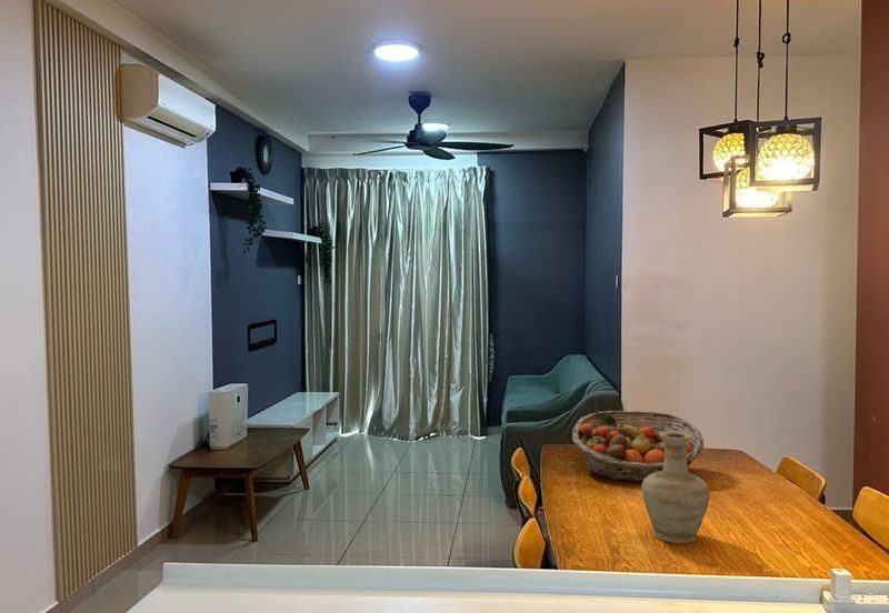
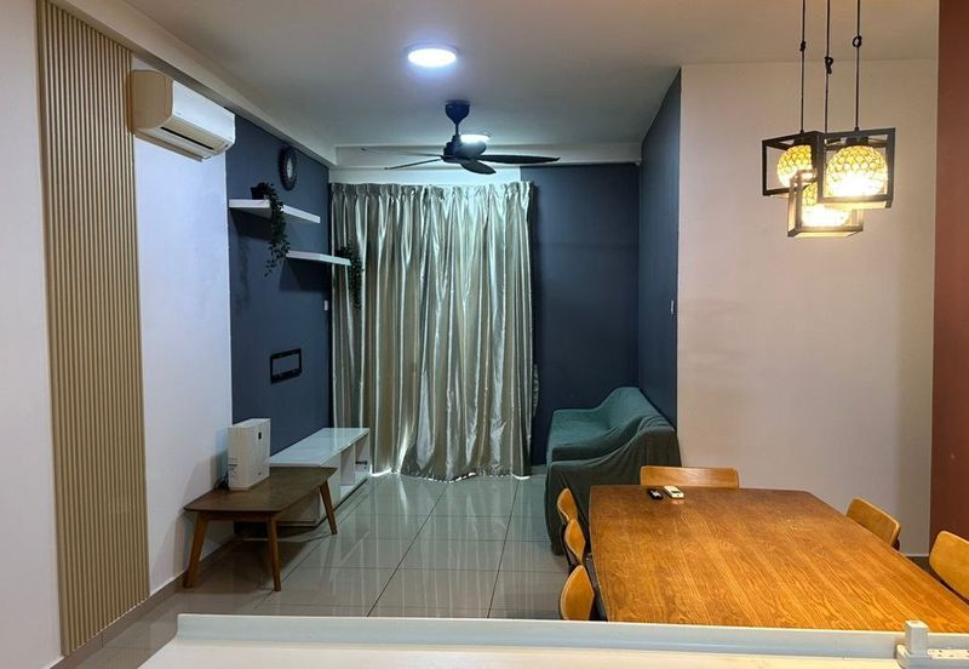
- fruit basket [571,410,705,483]
- vase [640,430,711,544]
